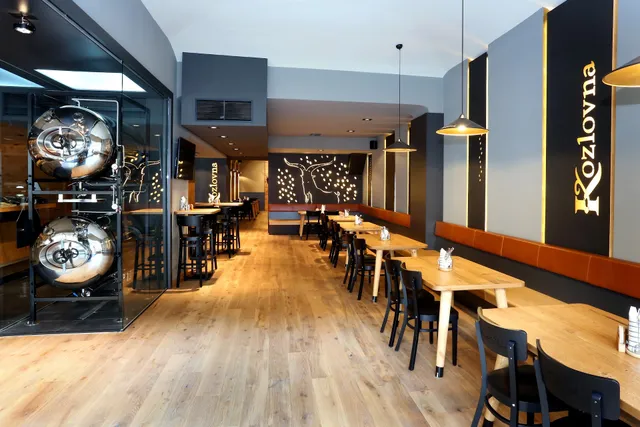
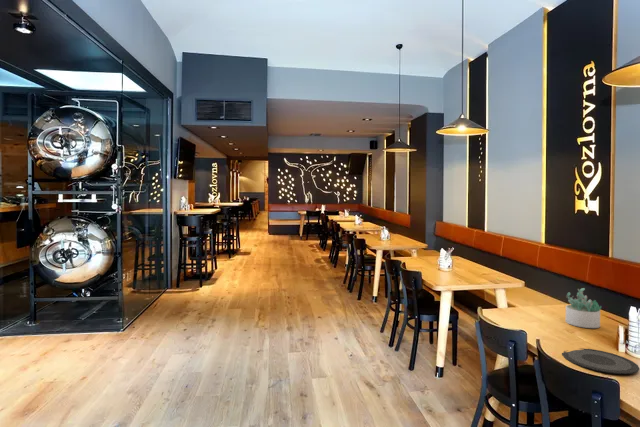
+ plate [561,347,640,375]
+ succulent plant [565,287,602,329]
